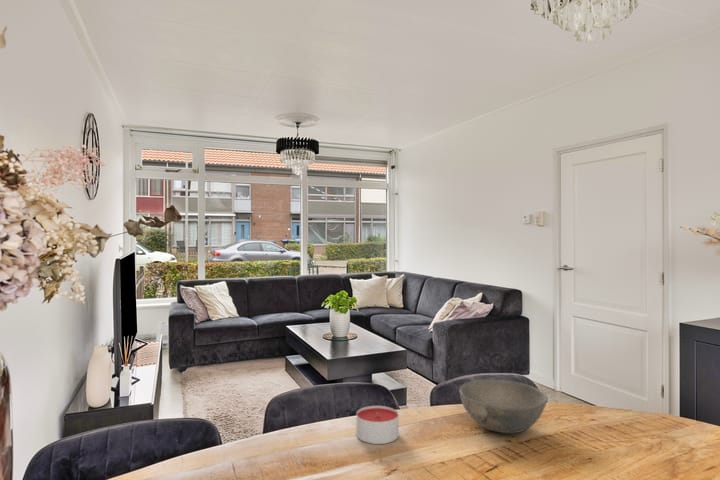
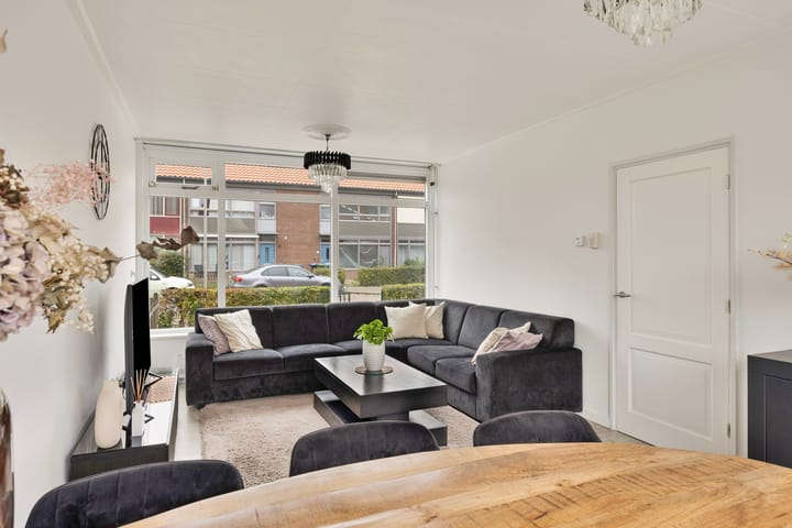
- bowl [459,379,549,434]
- candle [355,405,400,445]
